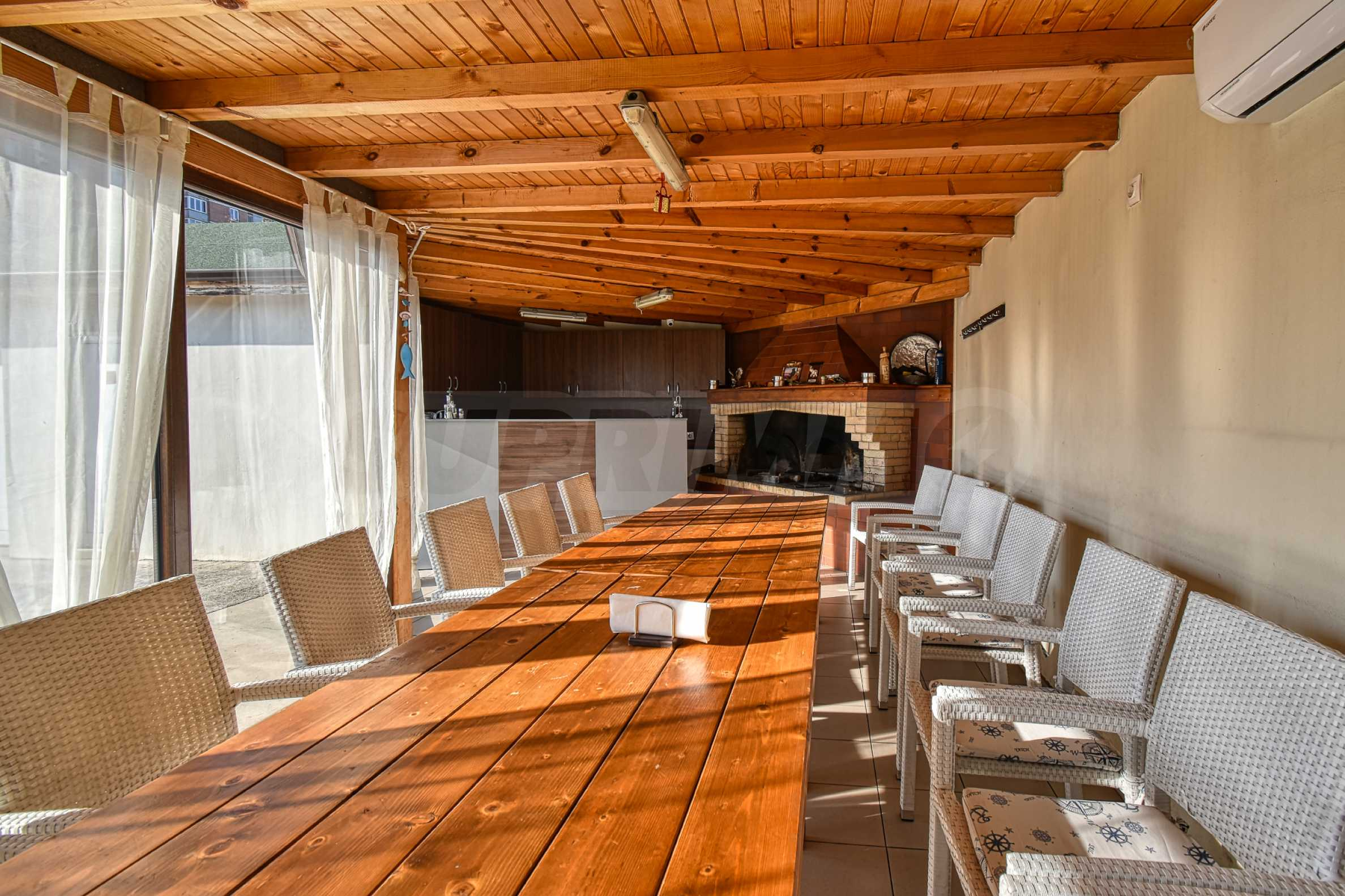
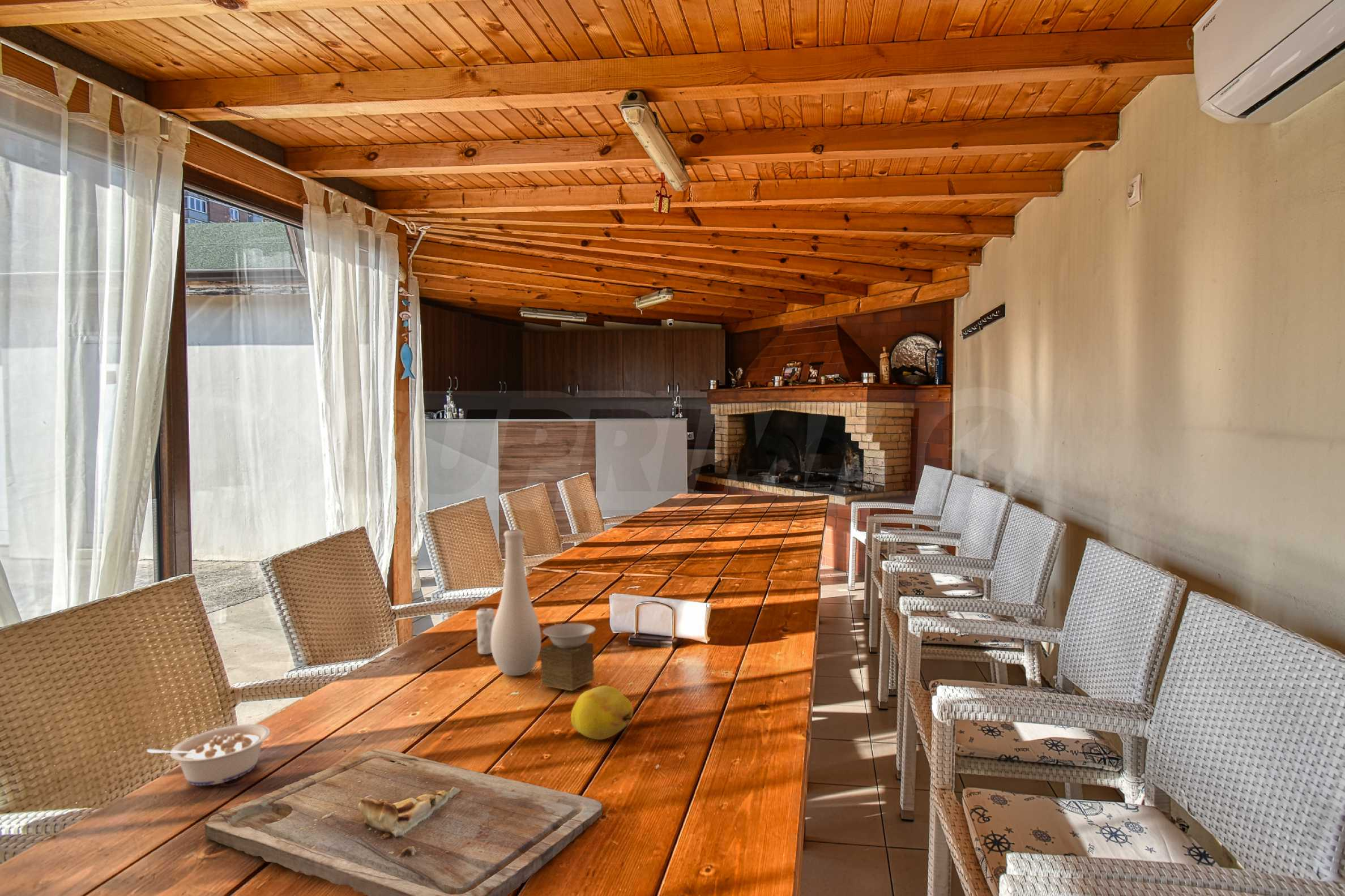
+ candle [475,601,496,655]
+ fruit [570,685,634,740]
+ vase [491,529,596,692]
+ legume [146,723,271,786]
+ cutting board [204,748,604,896]
